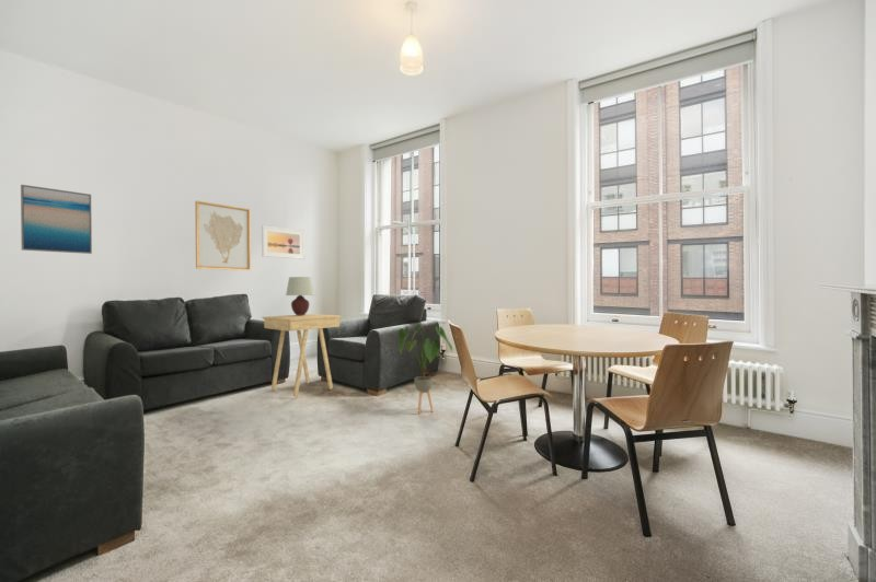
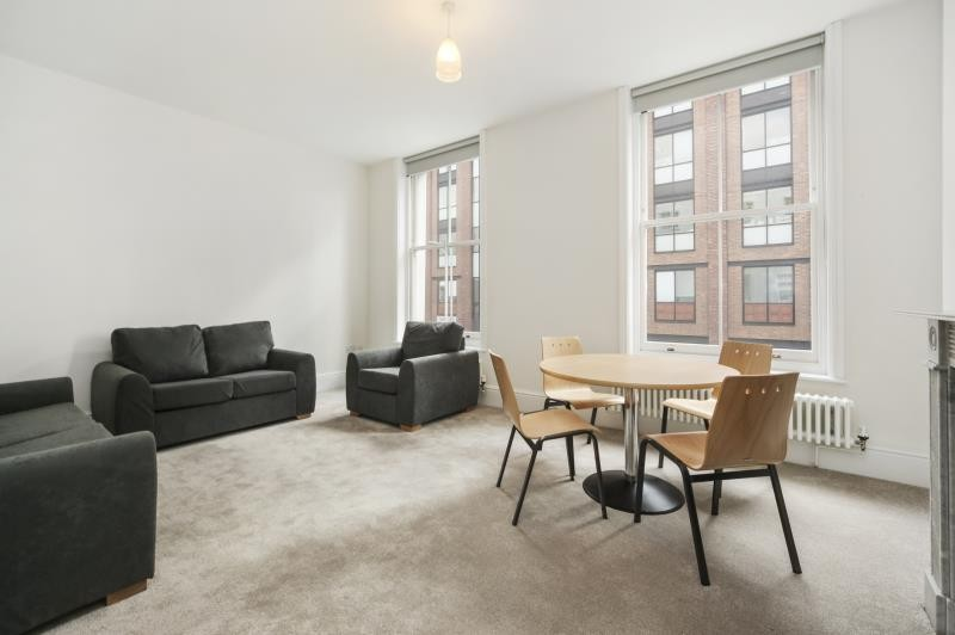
- house plant [397,323,453,415]
- table lamp [285,276,315,315]
- side table [262,313,343,398]
- wall art [20,184,93,255]
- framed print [261,224,306,260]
- wall art [194,200,252,271]
